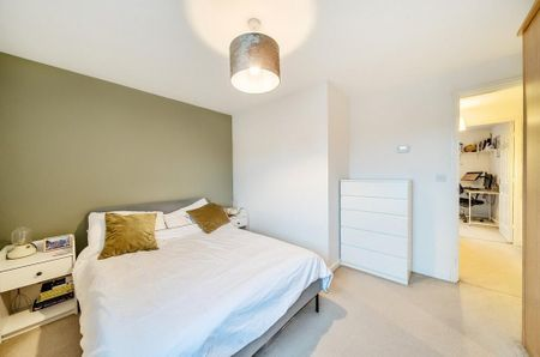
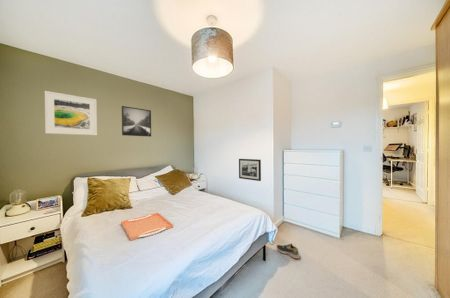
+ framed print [44,90,98,136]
+ serving tray [120,212,174,241]
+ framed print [121,105,152,137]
+ picture frame [238,158,262,182]
+ shoe [276,242,302,260]
